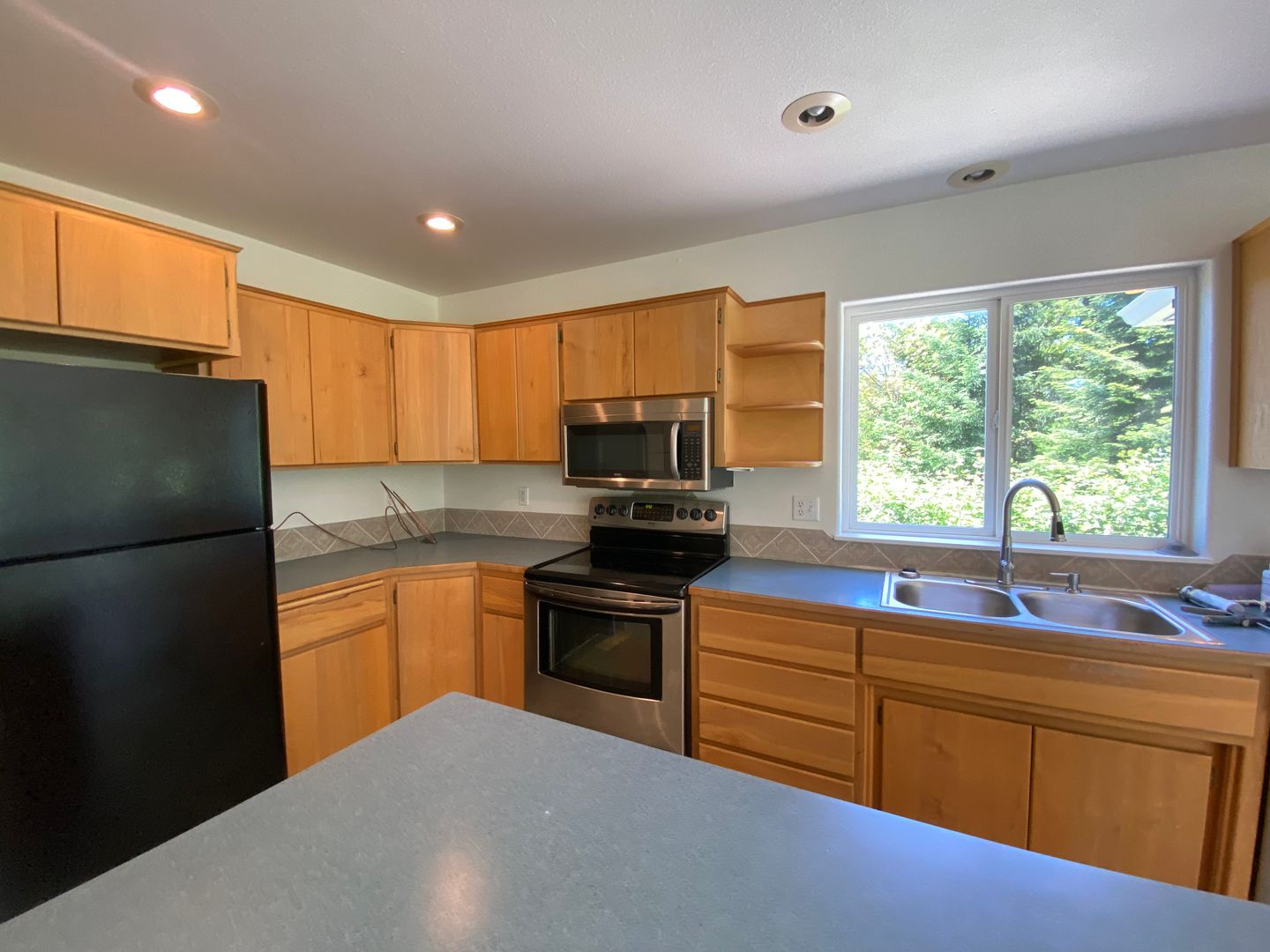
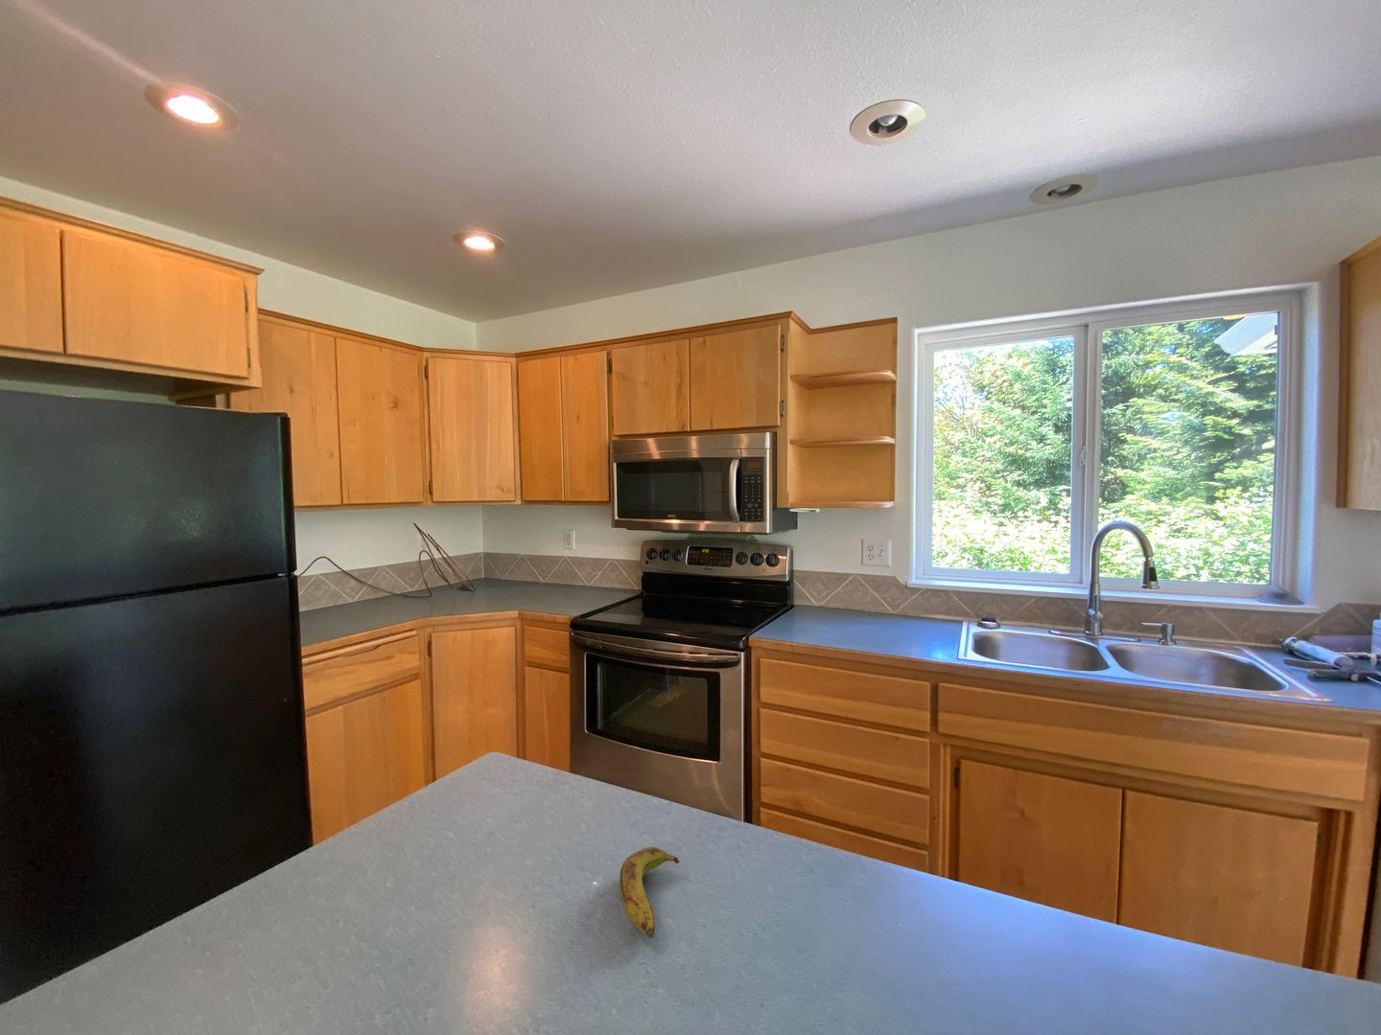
+ banana [619,846,680,939]
